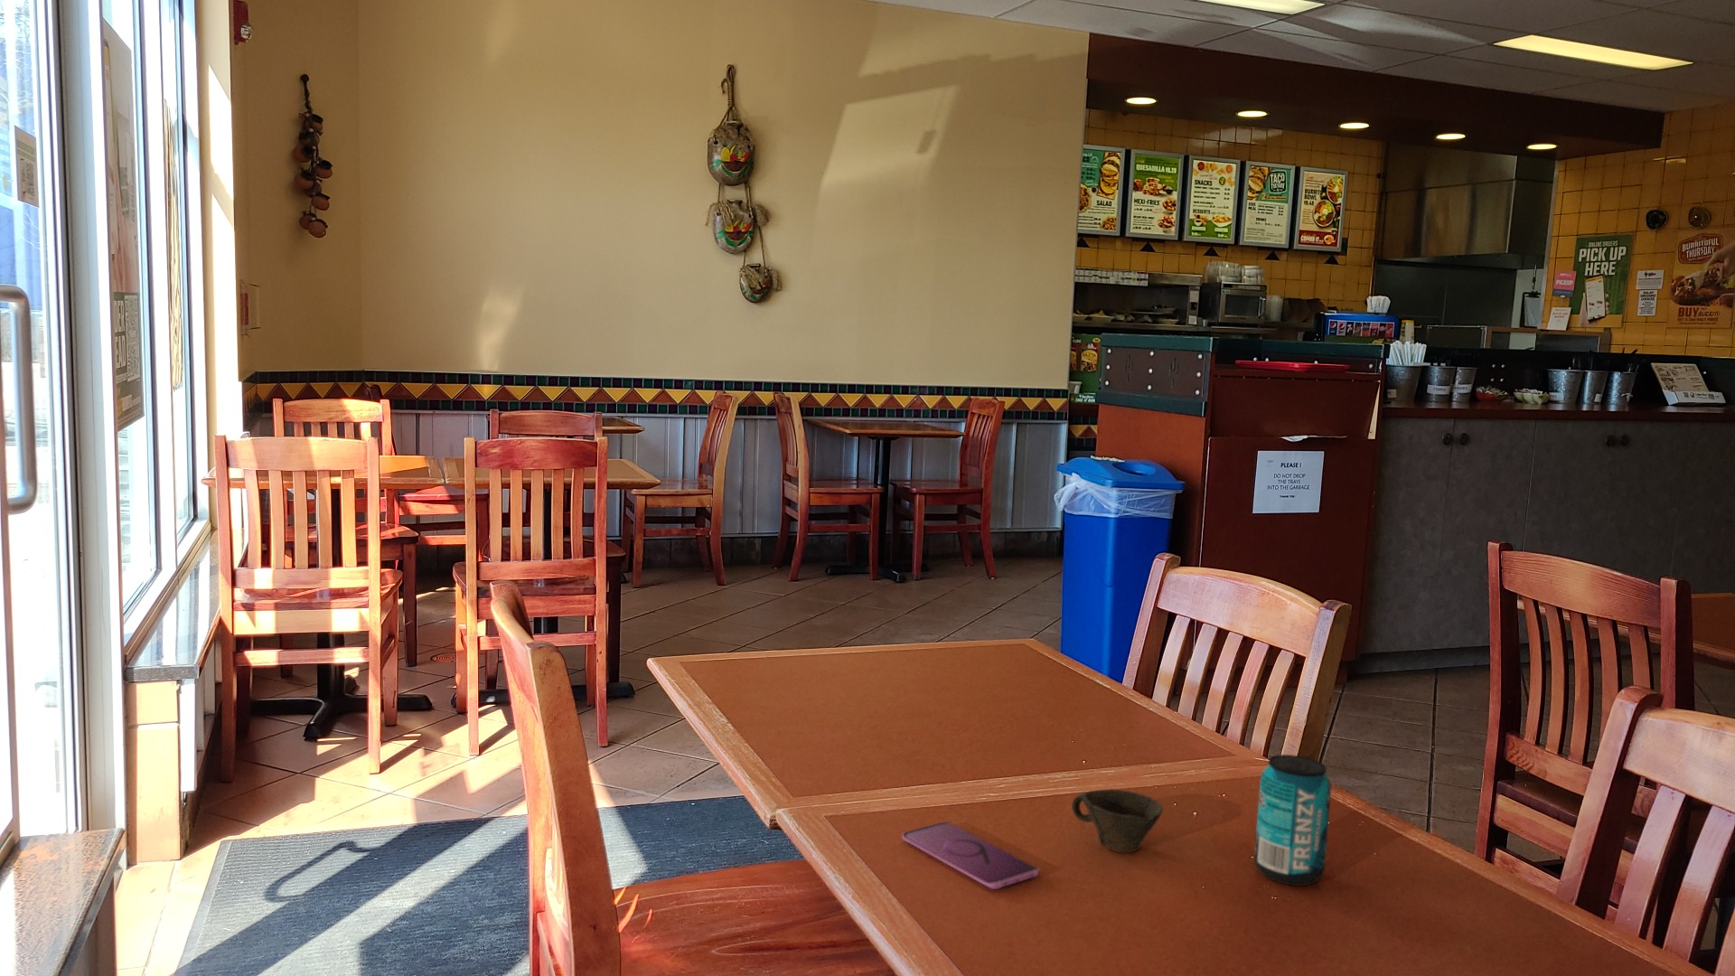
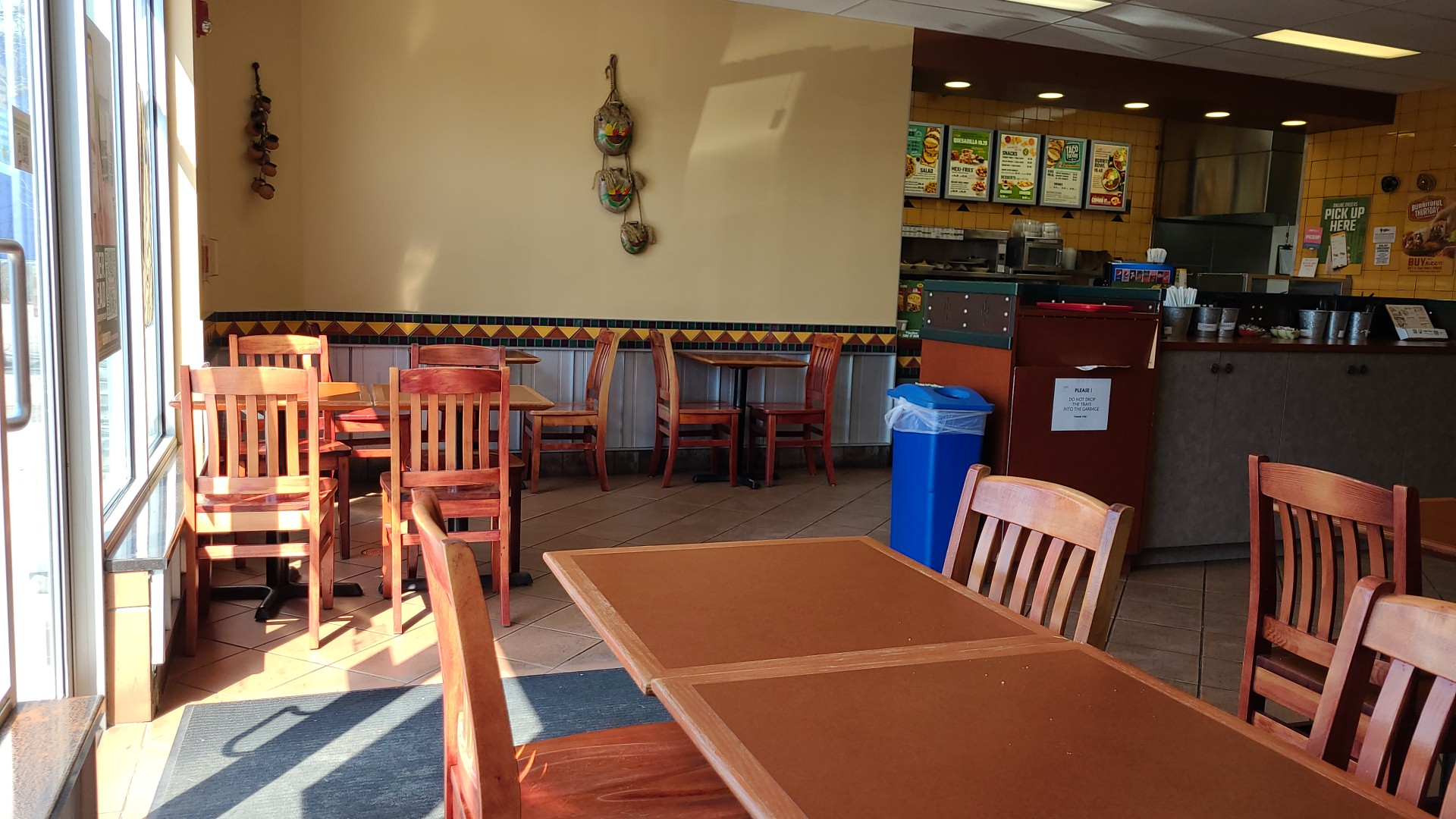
- smartphone [901,821,1040,890]
- cup [1071,788,1164,853]
- beverage can [1254,753,1333,887]
